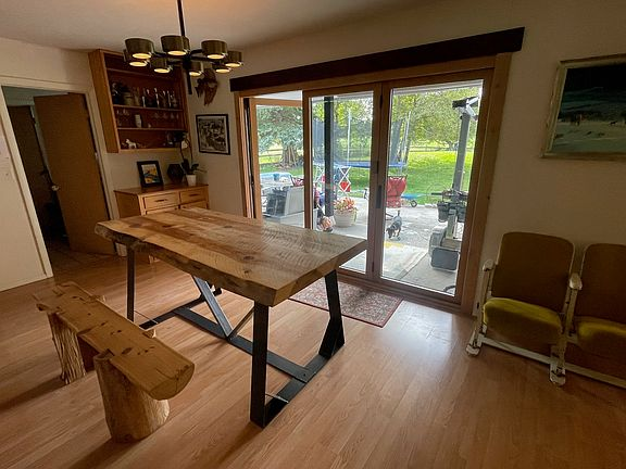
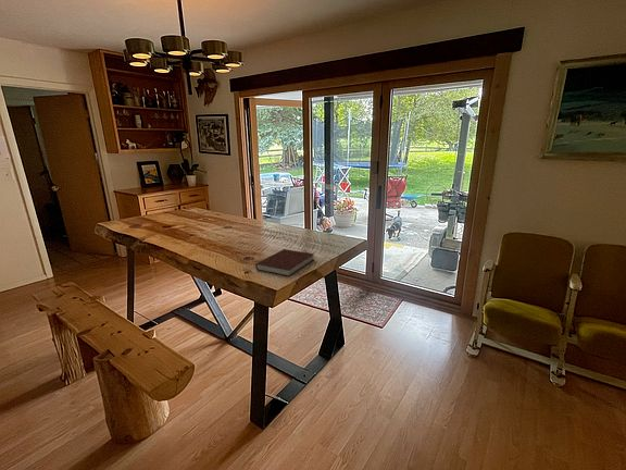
+ notebook [254,248,315,277]
